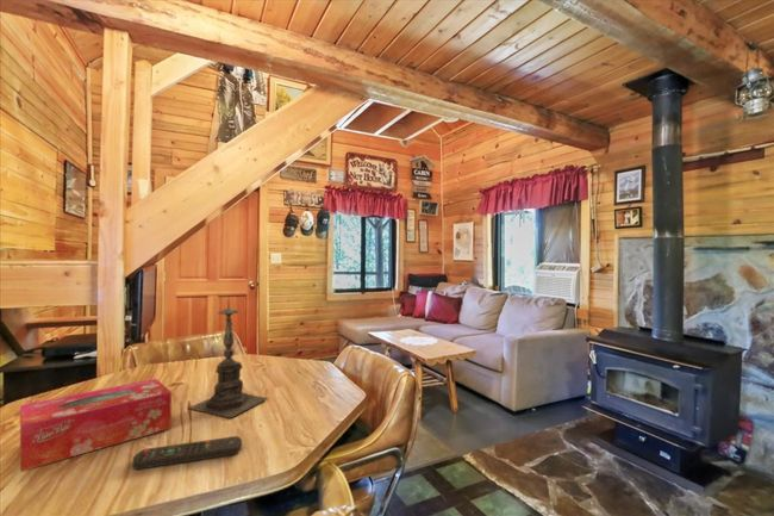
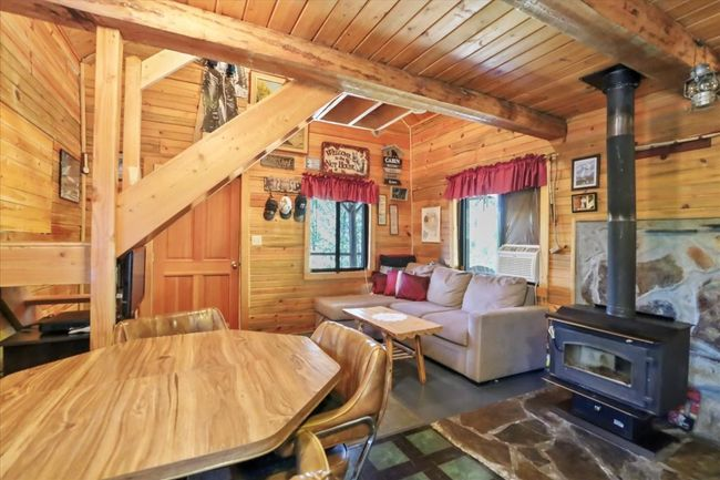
- tissue box [19,378,173,473]
- remote control [131,435,243,471]
- candle holder [186,298,269,419]
